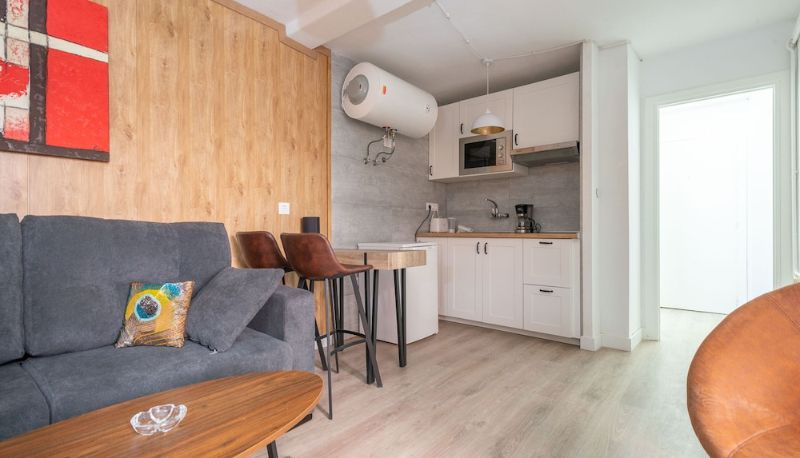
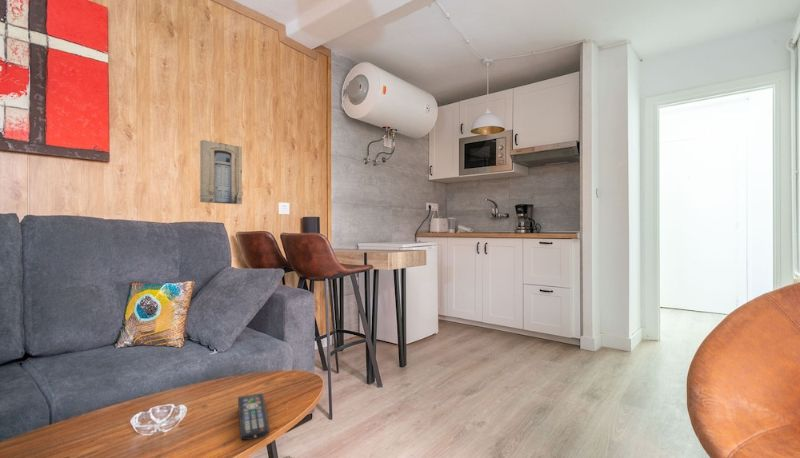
+ remote control [237,392,271,441]
+ wall art [199,139,243,205]
